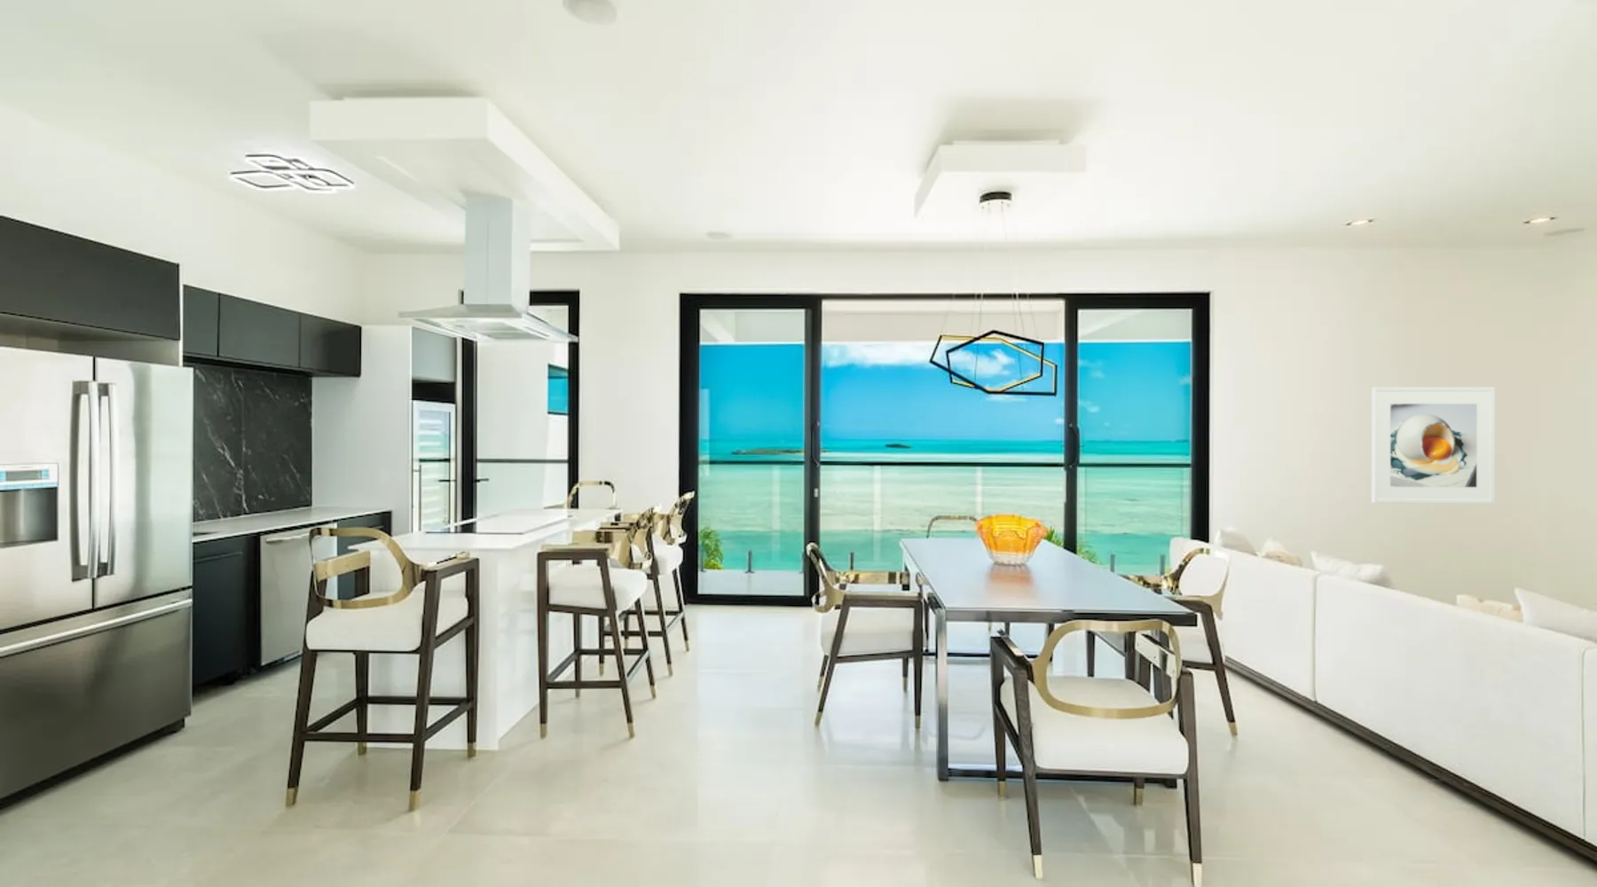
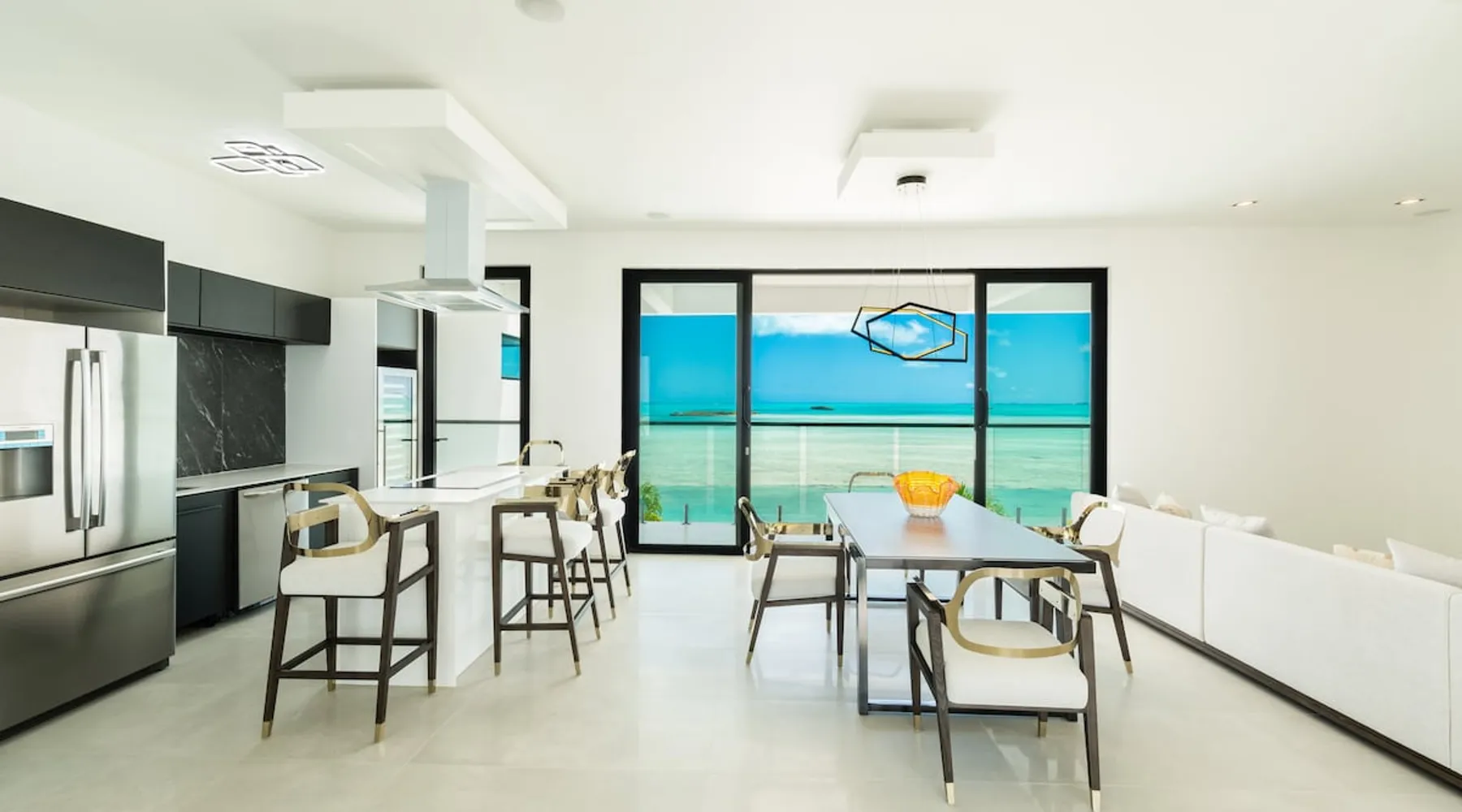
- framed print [1371,387,1495,505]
